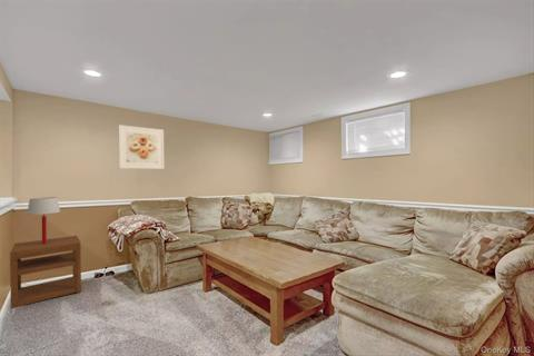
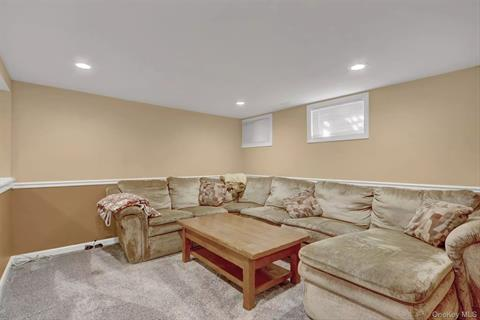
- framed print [118,123,165,170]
- nightstand [9,235,82,309]
- table lamp [26,196,61,245]
